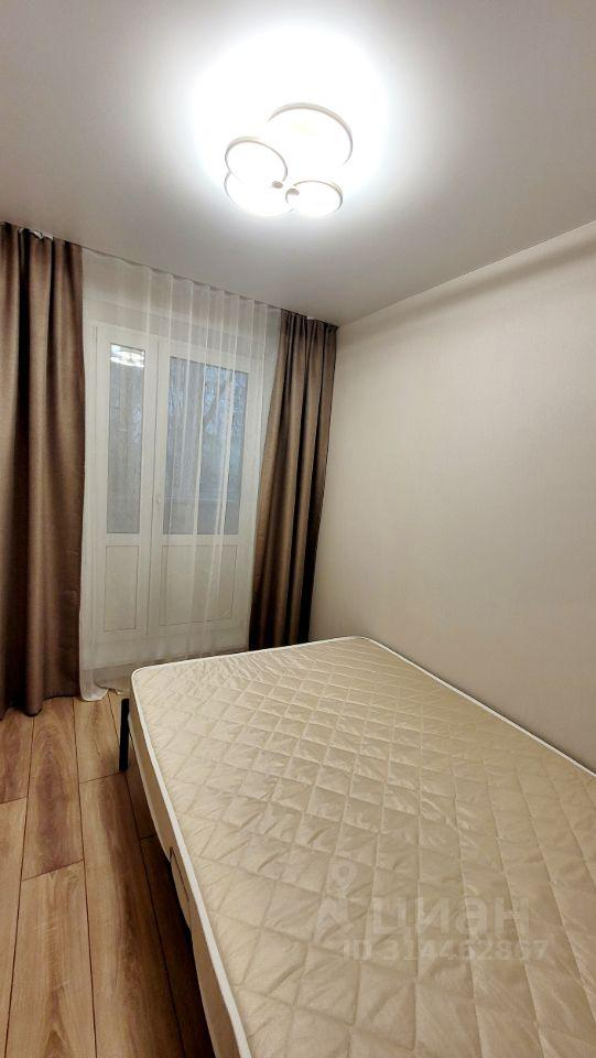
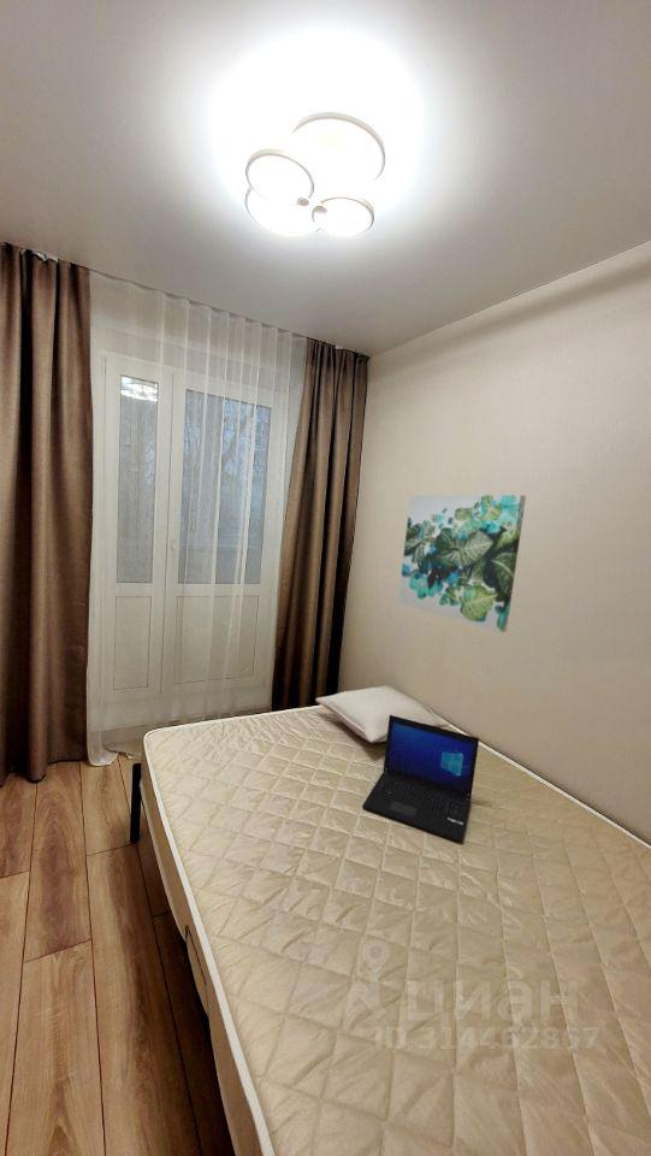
+ pillow [314,685,451,744]
+ wall art [397,494,527,633]
+ laptop [361,715,480,844]
